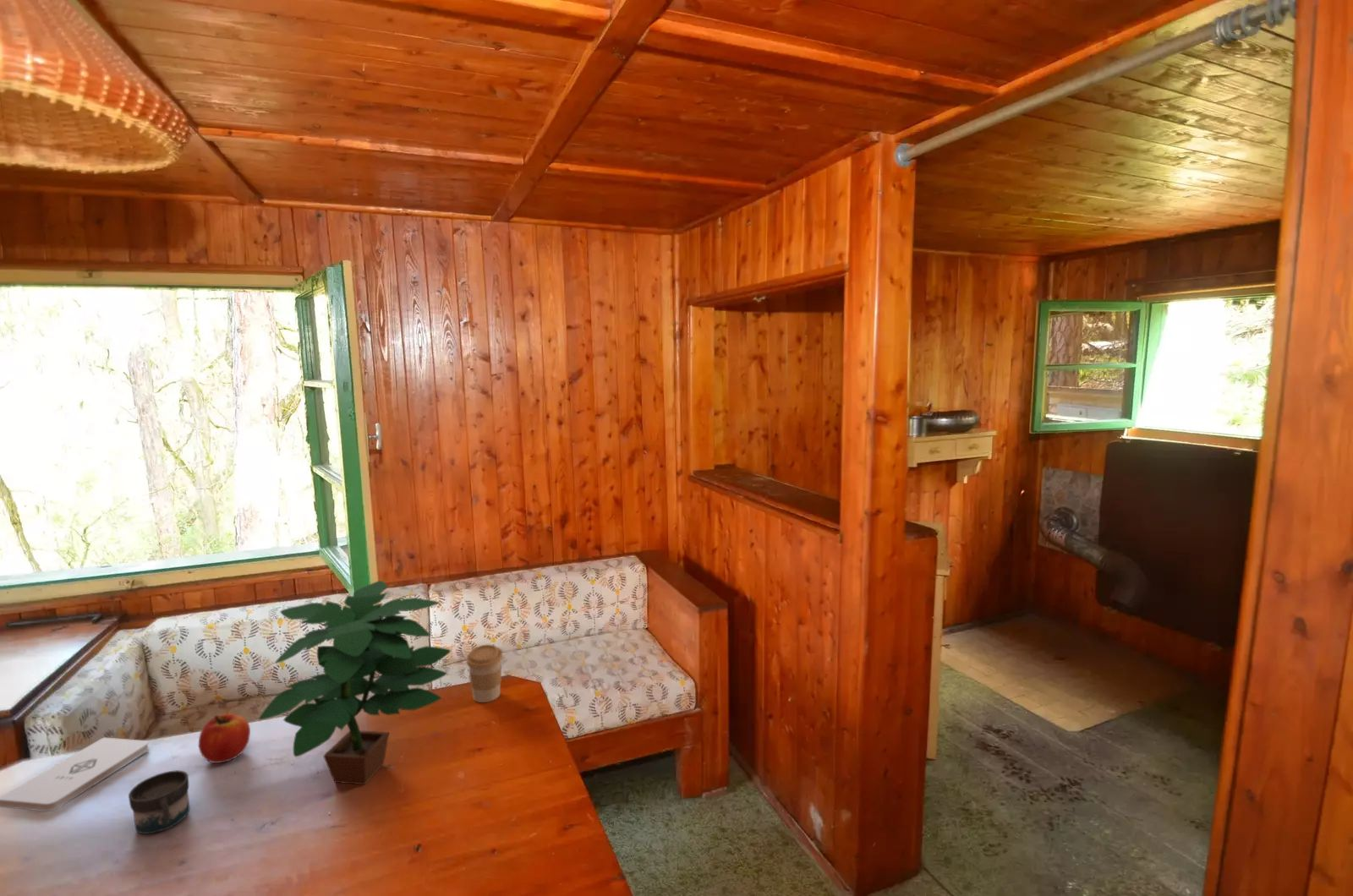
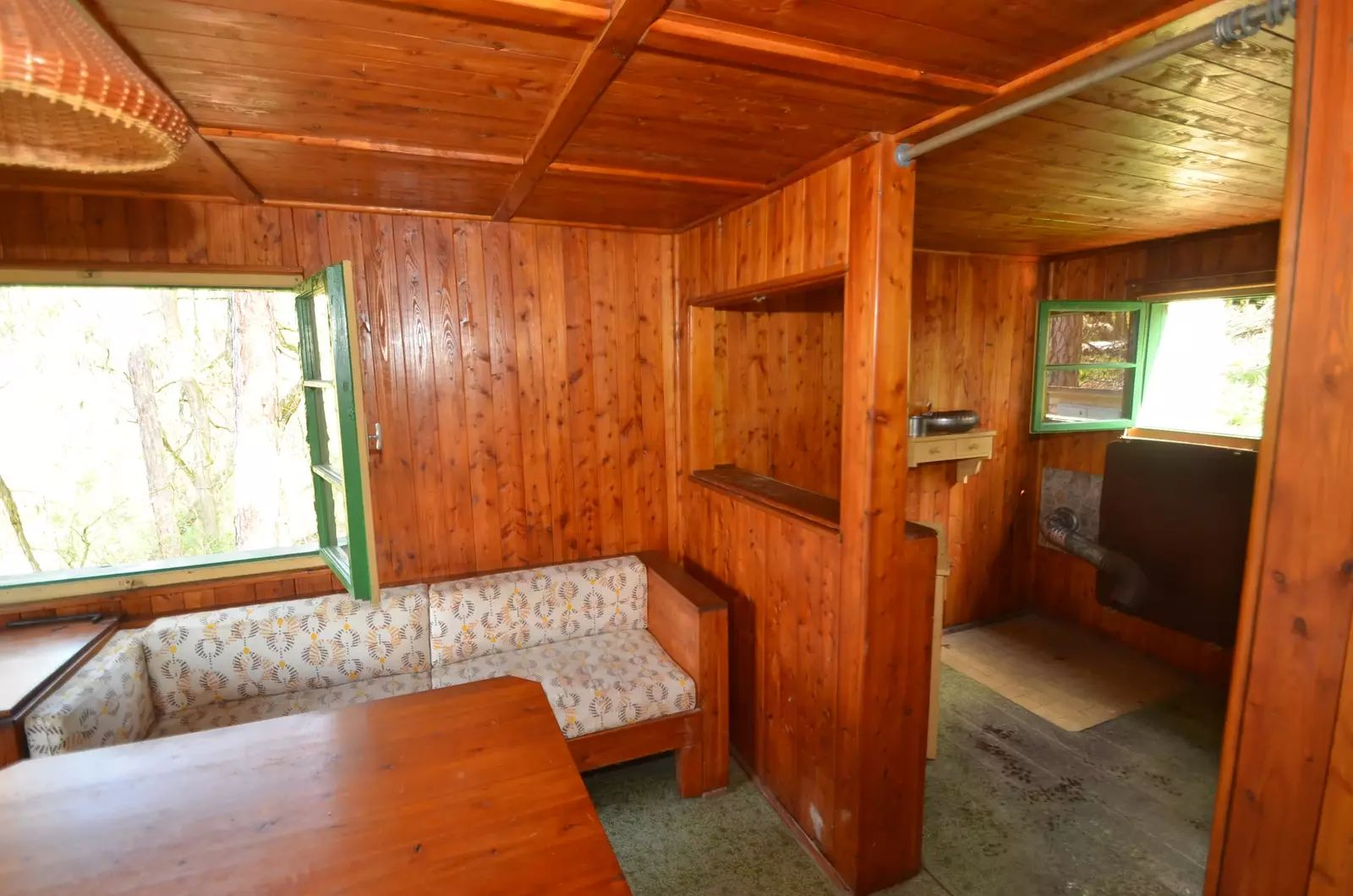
- potted plant [258,580,452,785]
- mug [128,770,190,834]
- notepad [0,736,151,812]
- apple [198,713,251,764]
- coffee cup [466,643,504,703]
